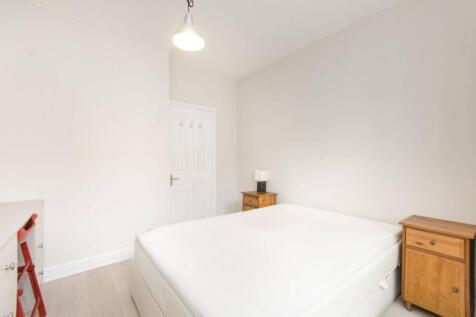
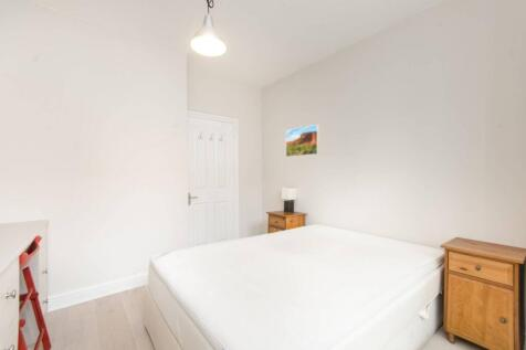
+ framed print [285,124,320,158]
